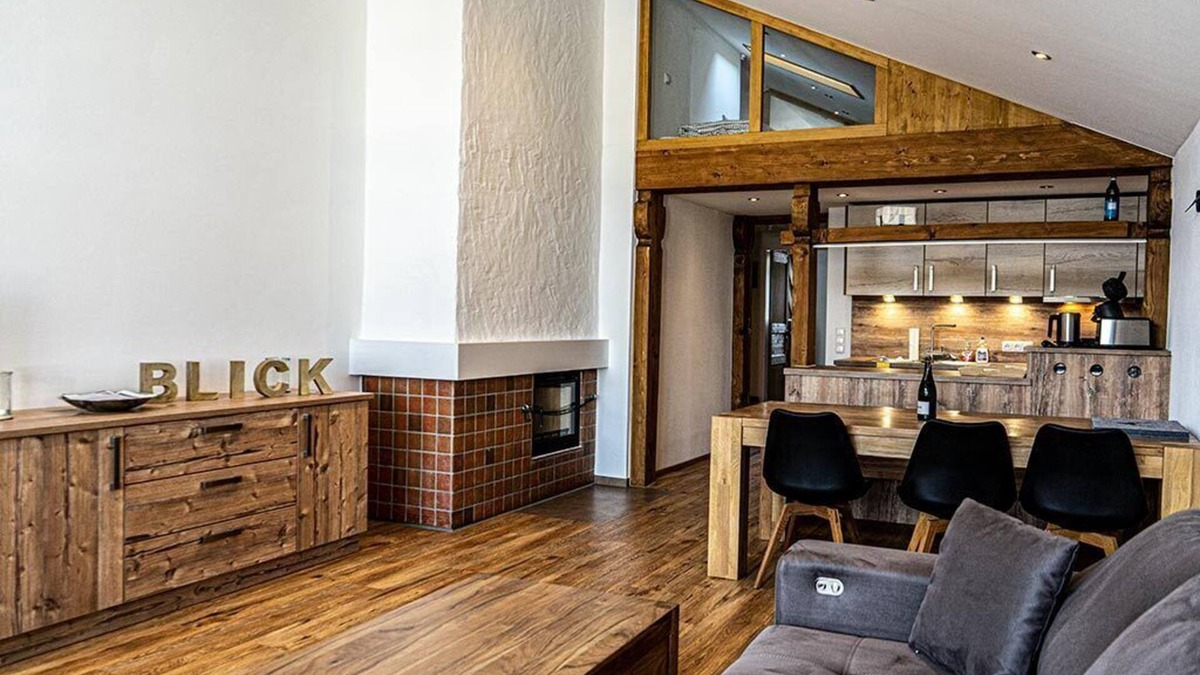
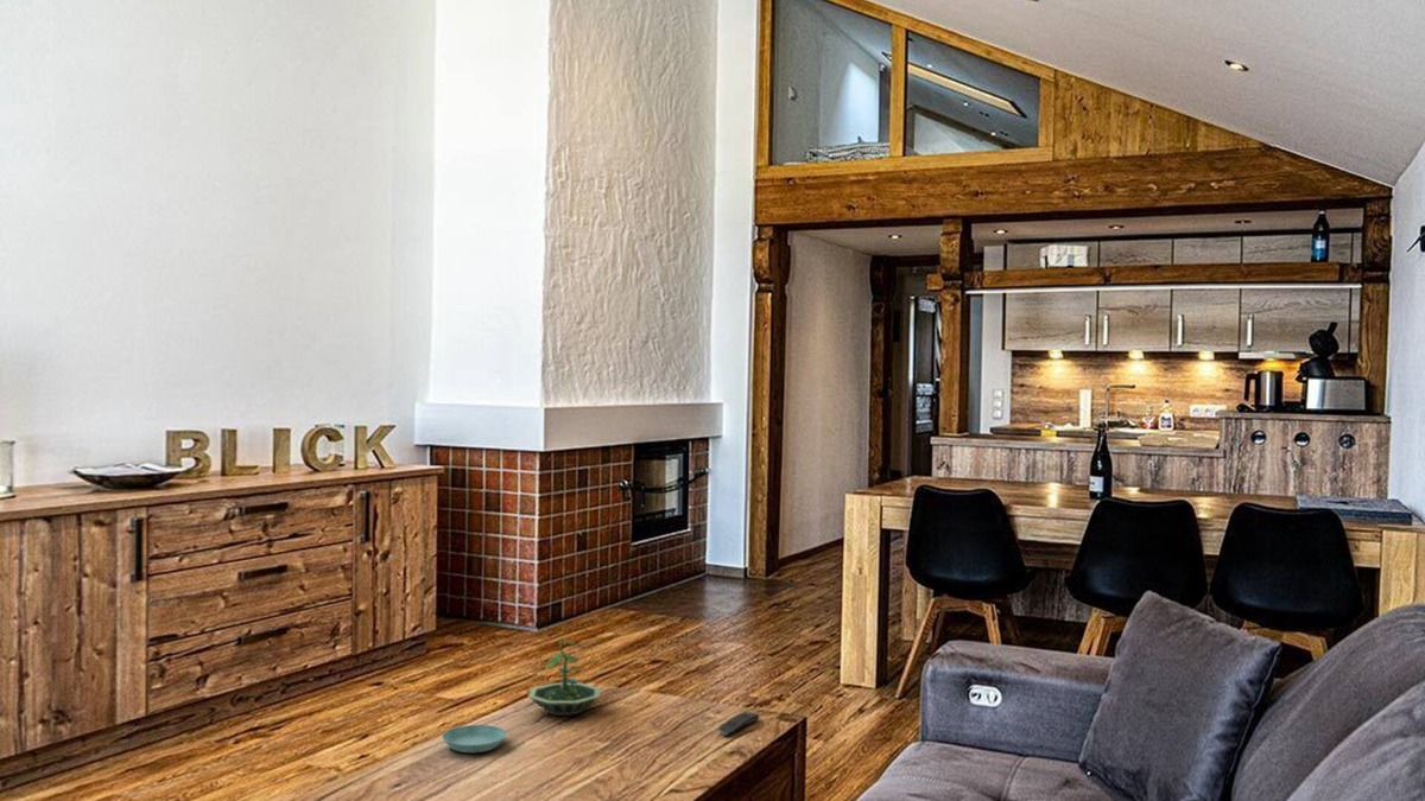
+ remote control [717,711,760,737]
+ terrarium [527,638,602,717]
+ saucer [441,724,508,754]
